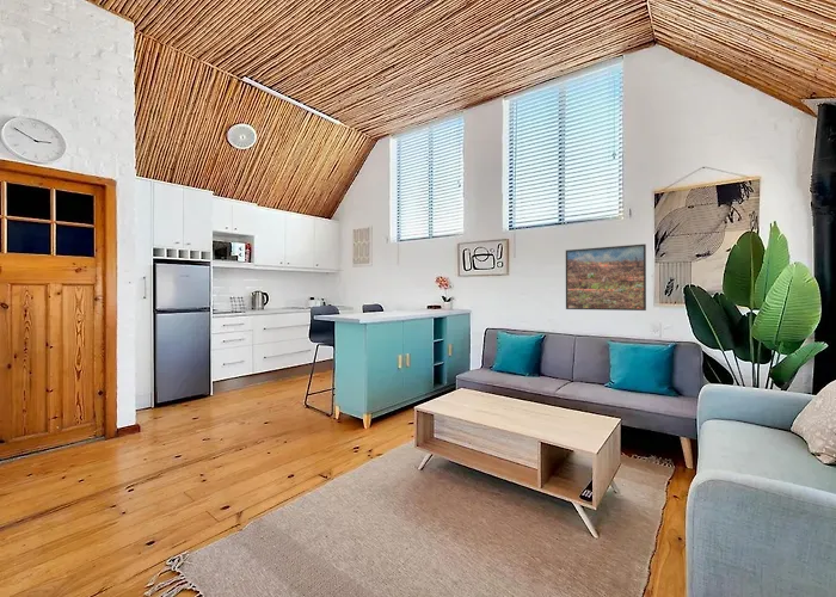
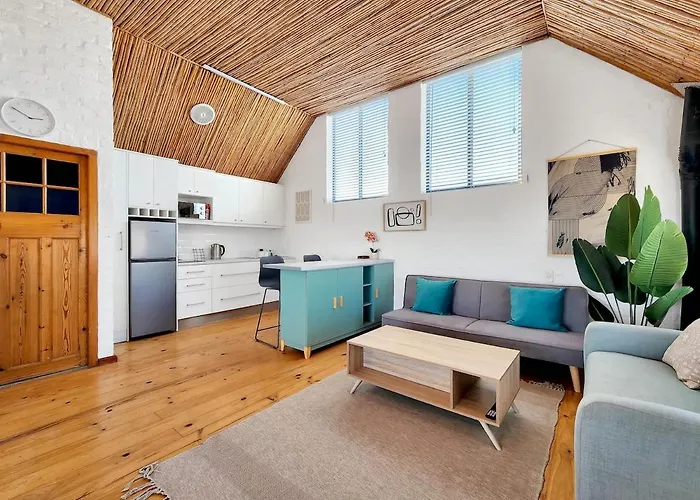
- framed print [565,244,647,312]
